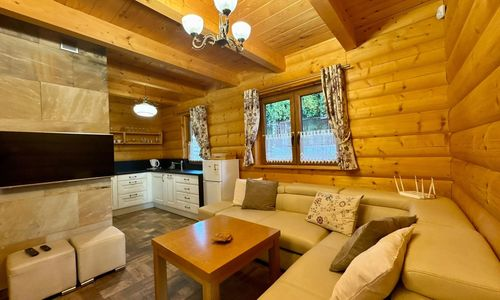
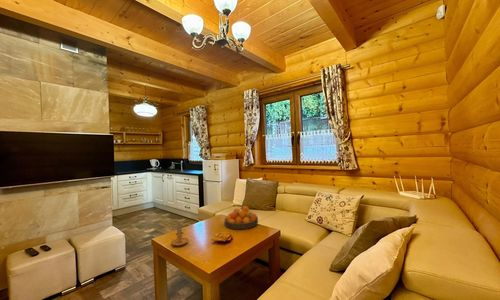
+ fruit bowl [223,205,259,230]
+ candle [170,222,190,247]
